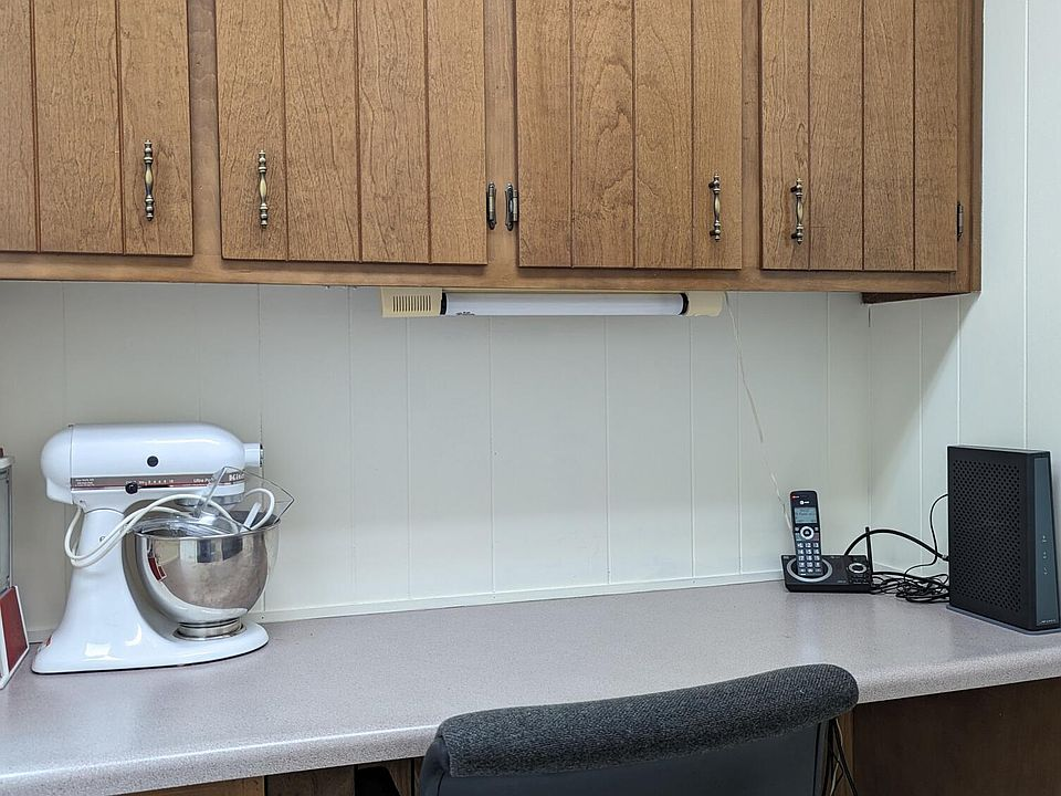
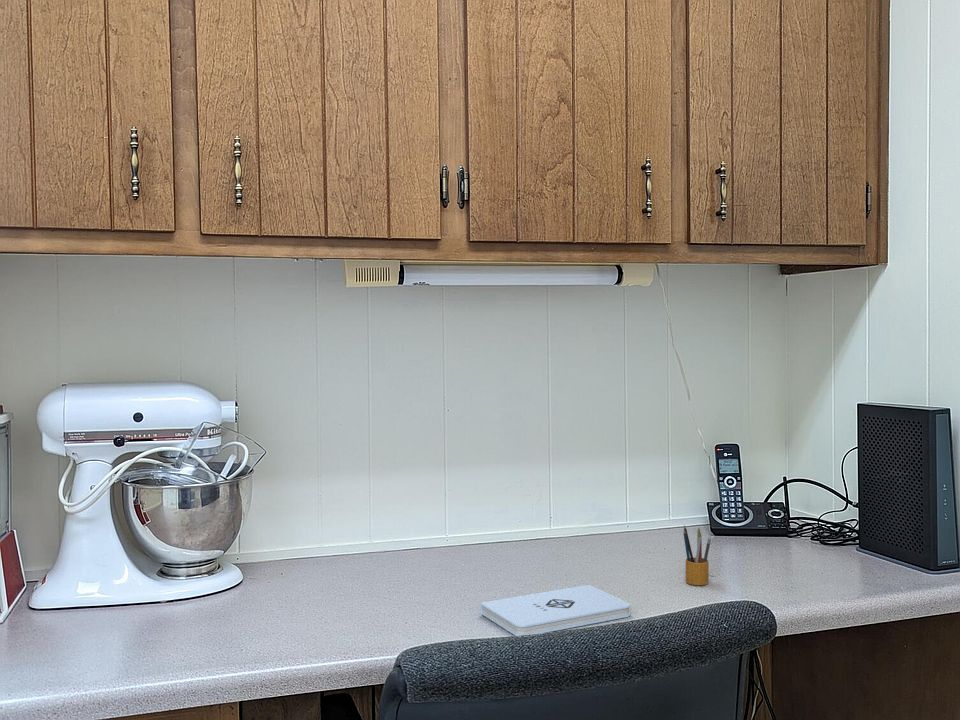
+ pencil box [683,524,712,586]
+ notepad [479,584,631,637]
